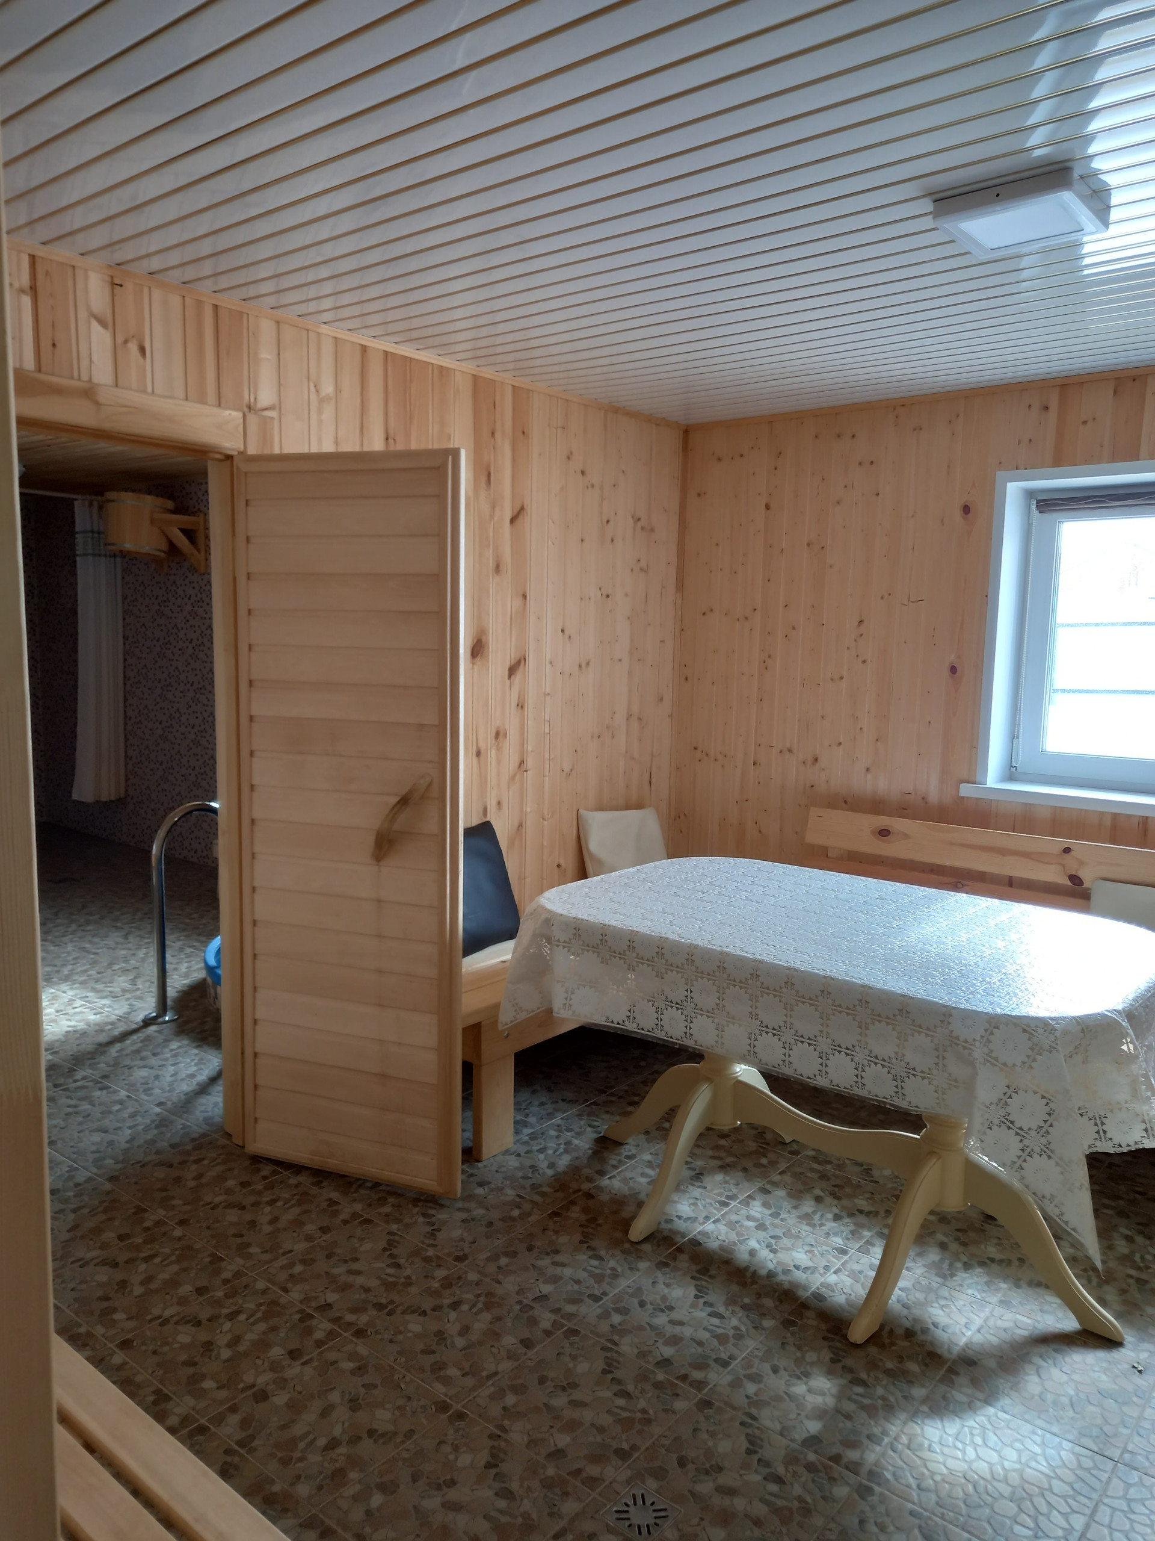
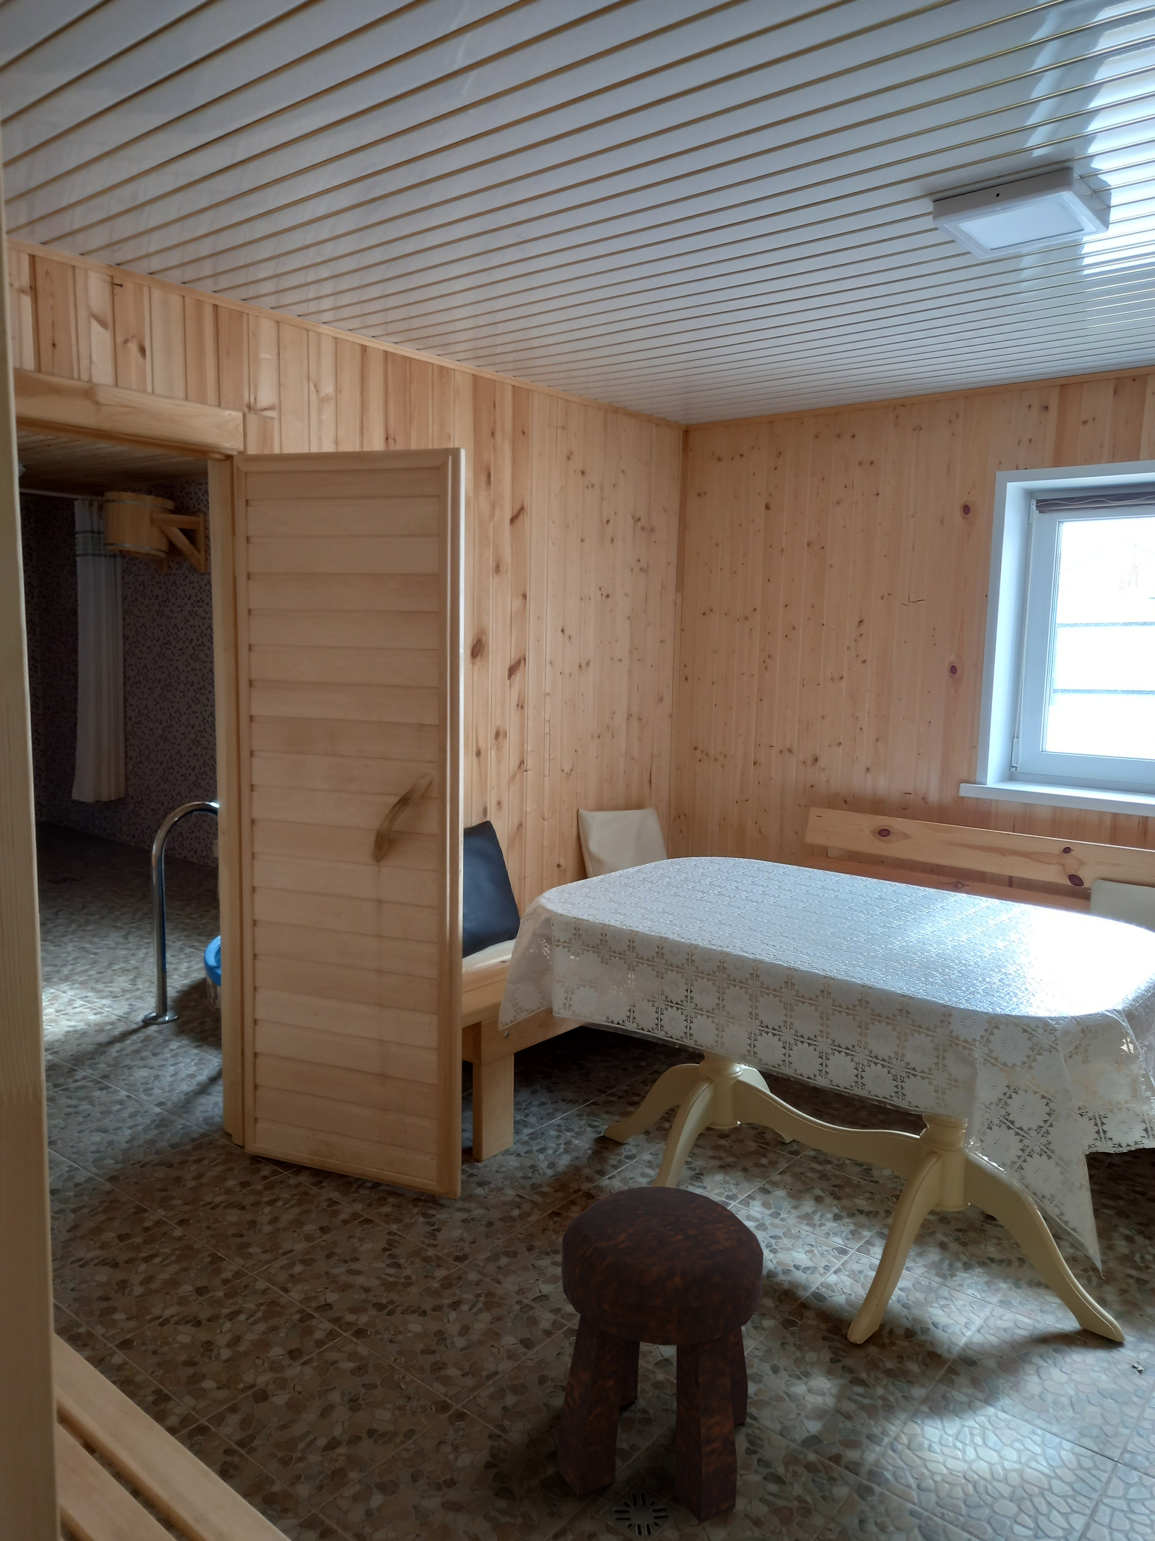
+ stool [557,1185,764,1524]
